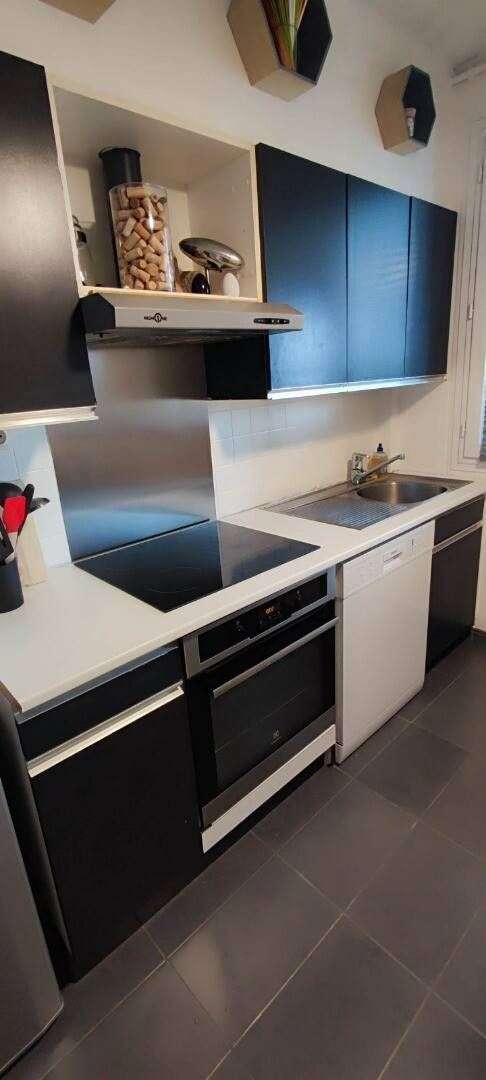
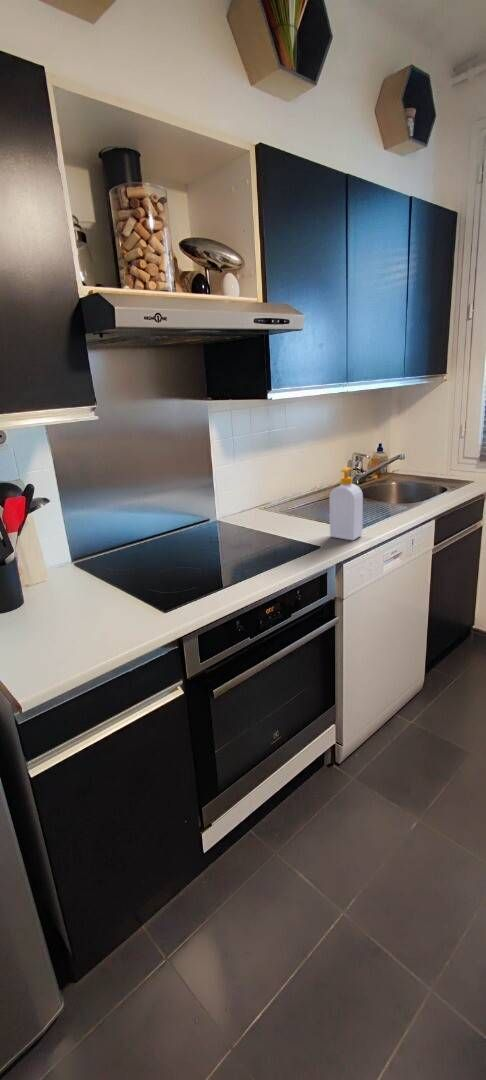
+ soap bottle [329,467,364,541]
